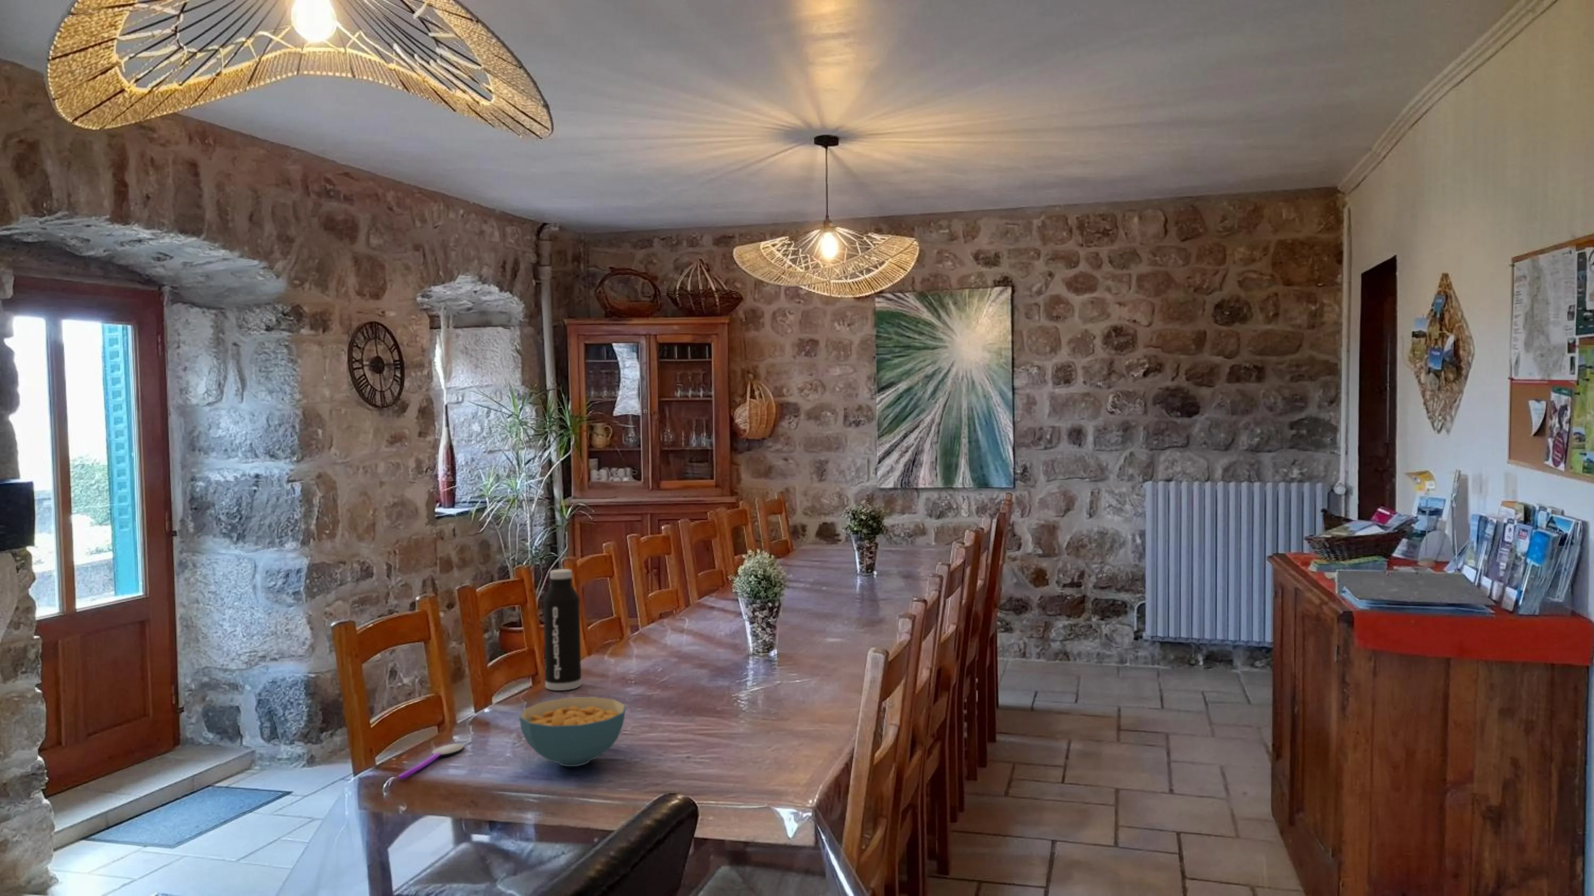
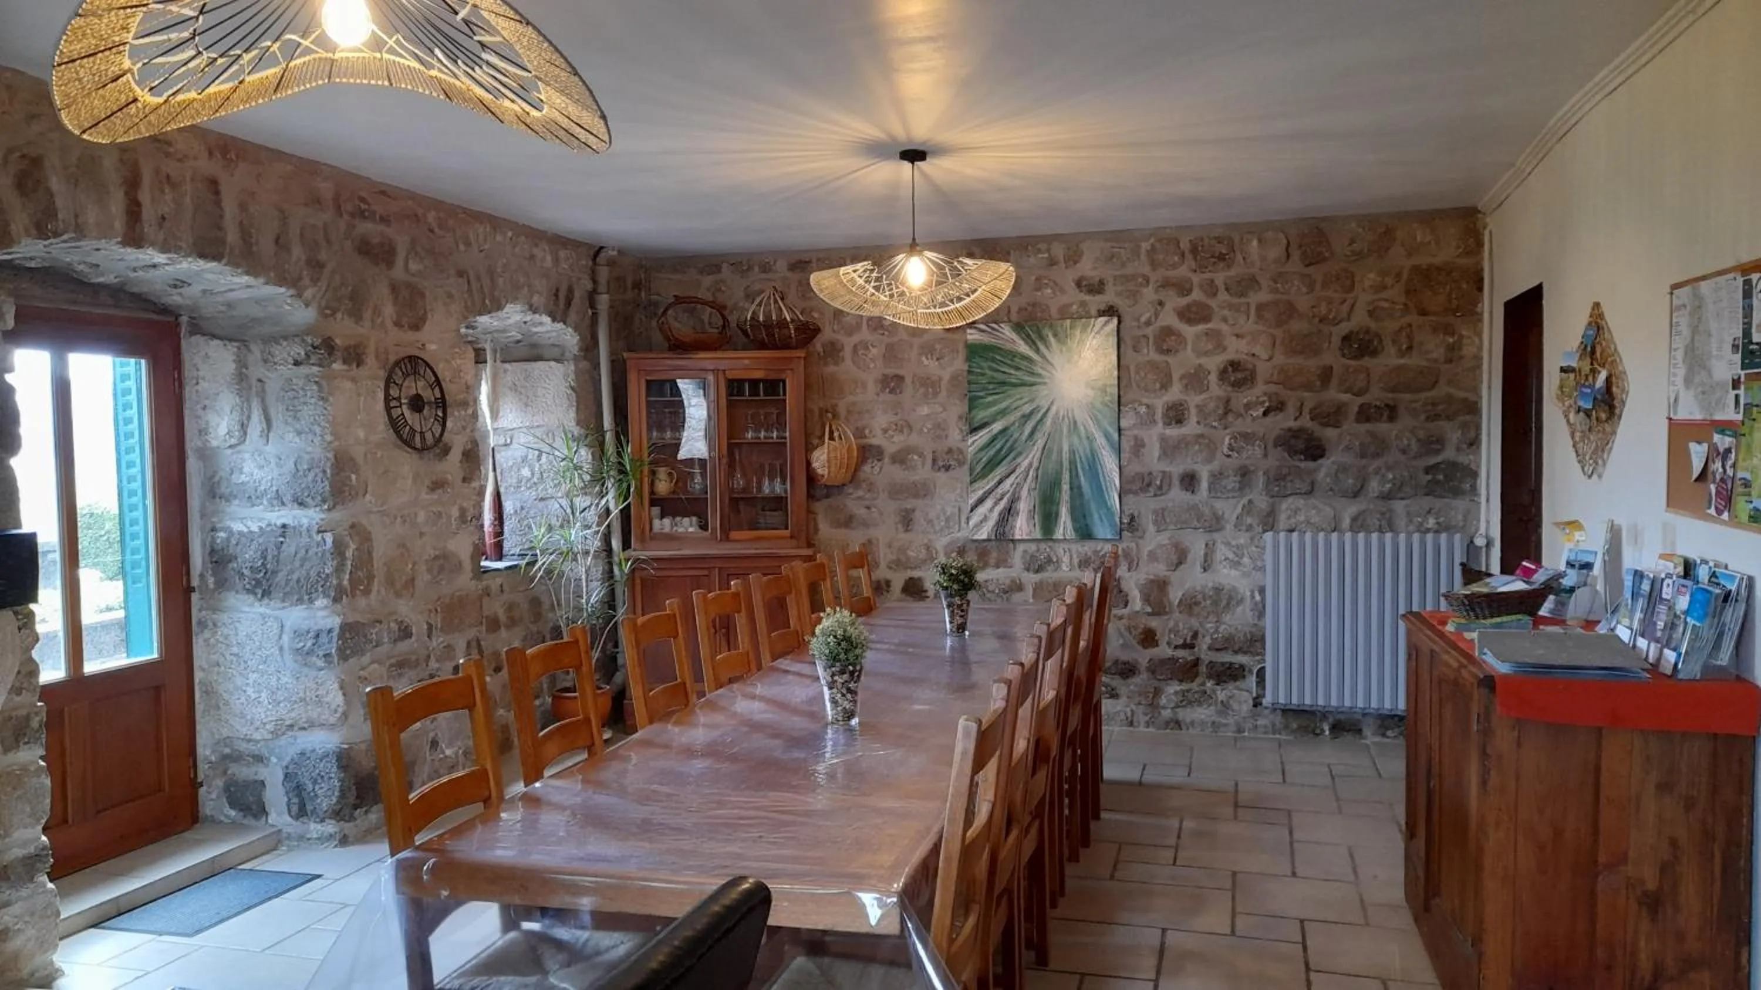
- spoon [397,743,464,780]
- cereal bowl [519,696,626,767]
- water bottle [543,569,581,691]
